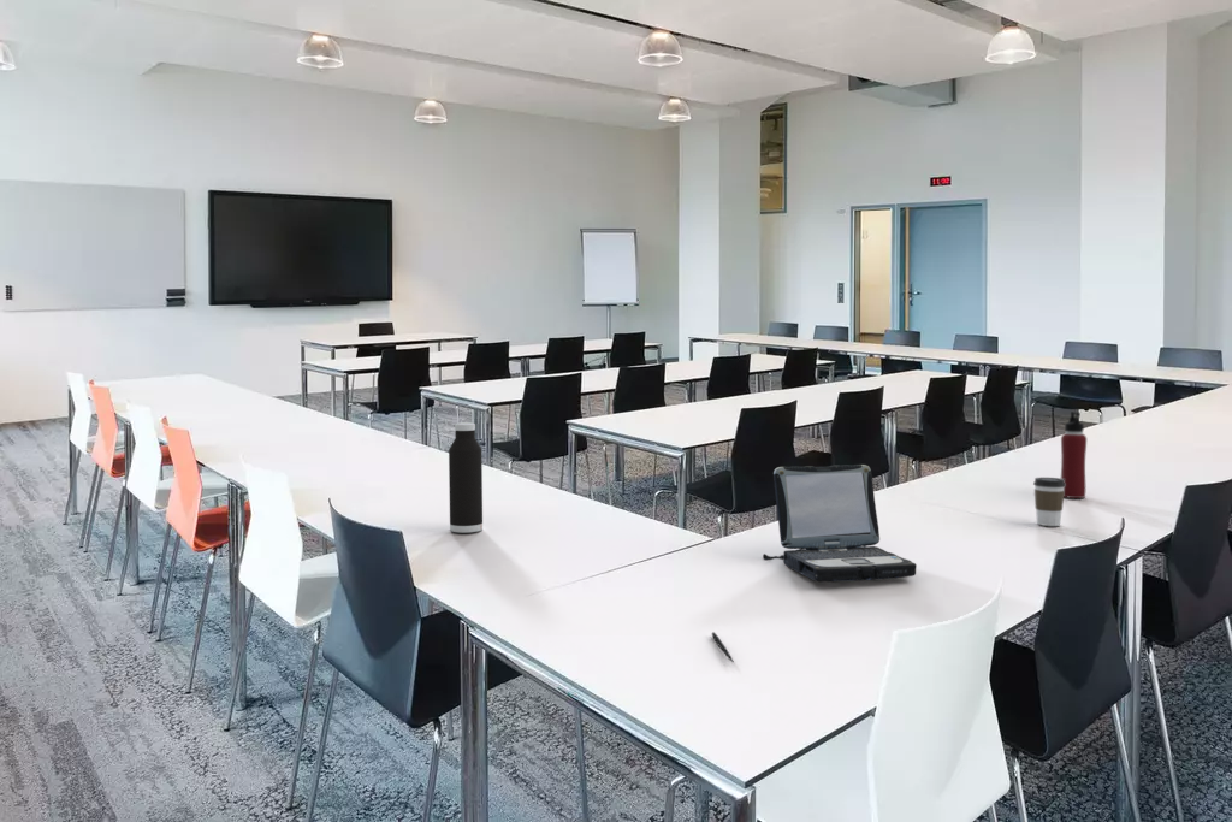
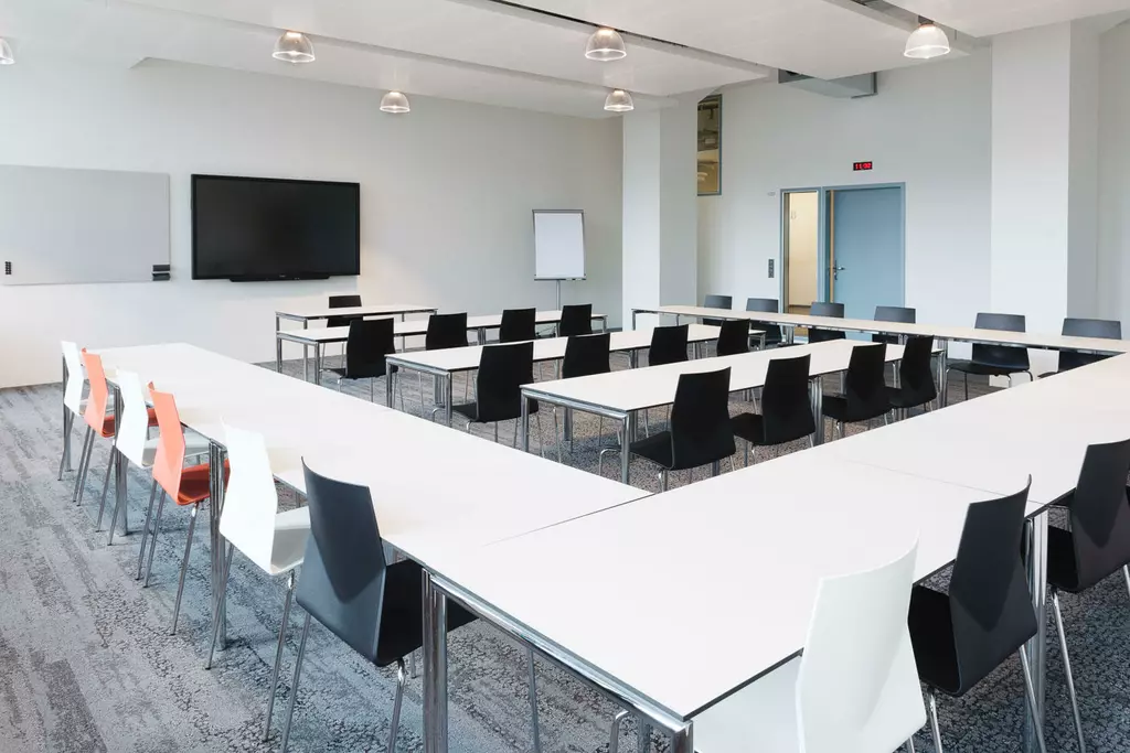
- laptop [762,463,918,583]
- pen [711,631,735,664]
- water bottle [448,422,484,534]
- water bottle [1060,410,1088,499]
- coffee cup [1032,477,1065,527]
